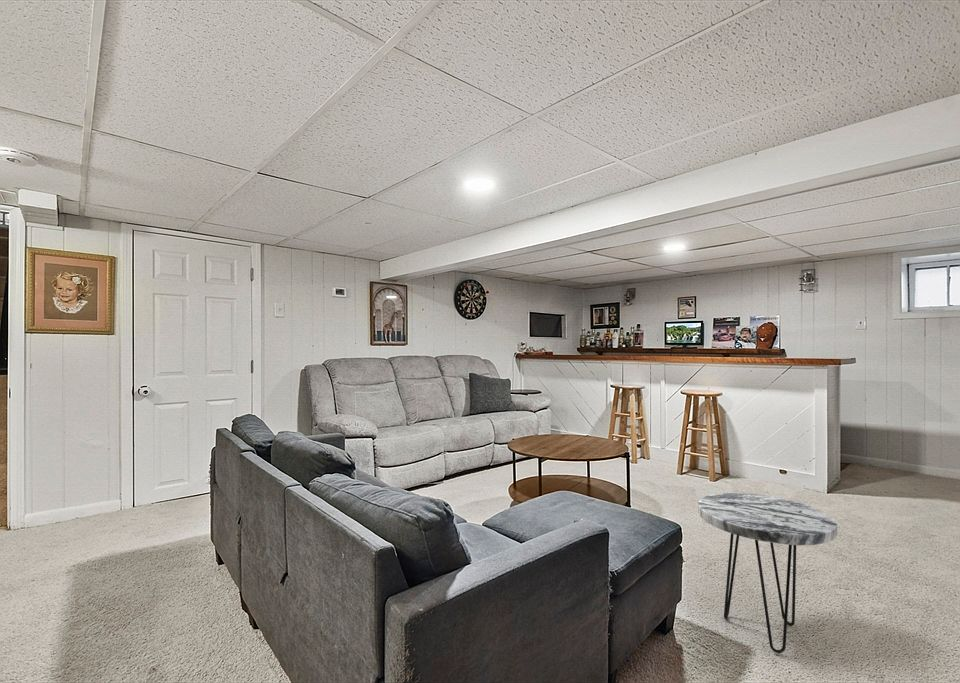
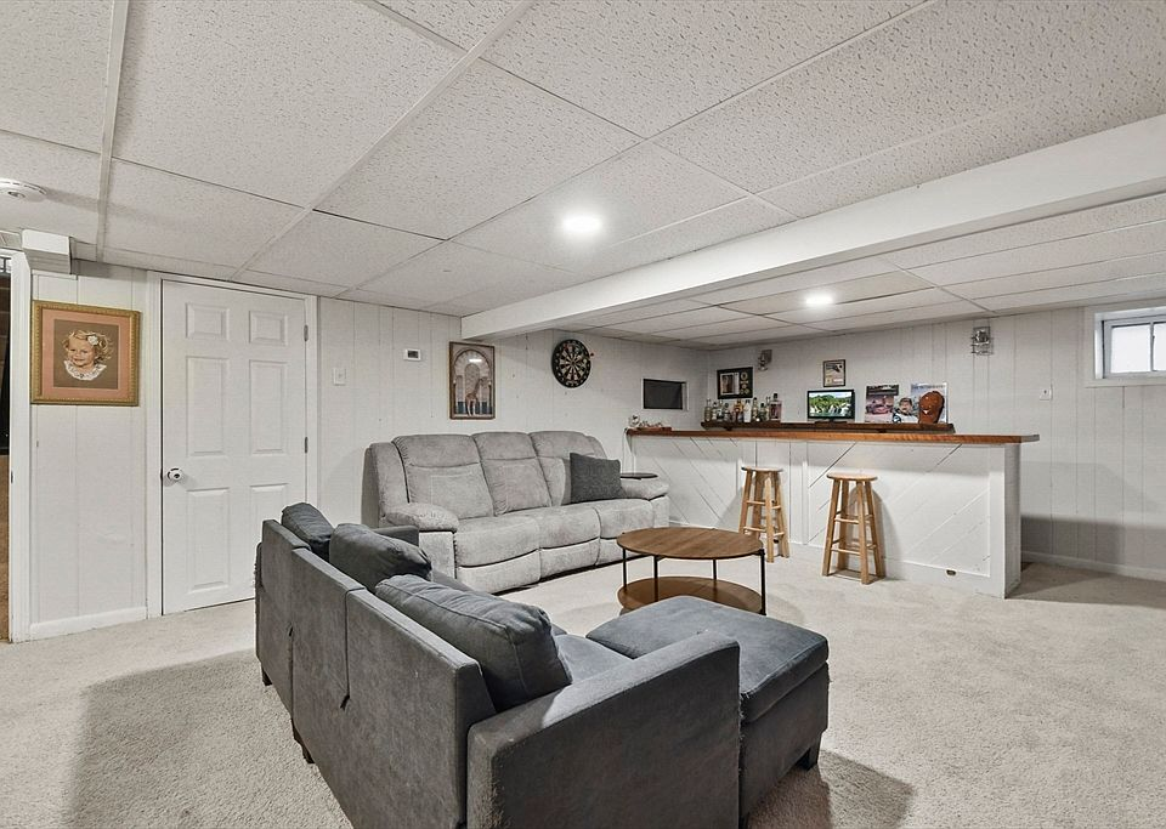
- side table [697,492,838,654]
